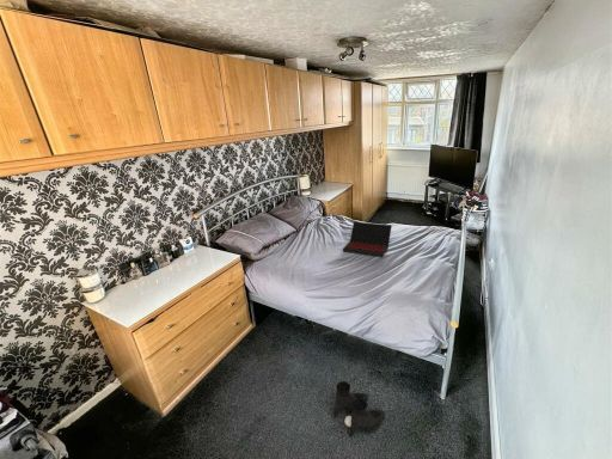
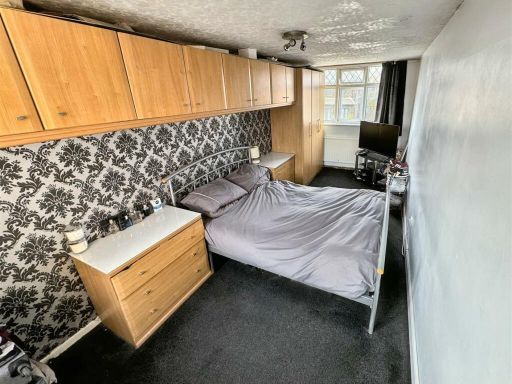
- laptop [342,221,393,258]
- boots [332,380,386,439]
